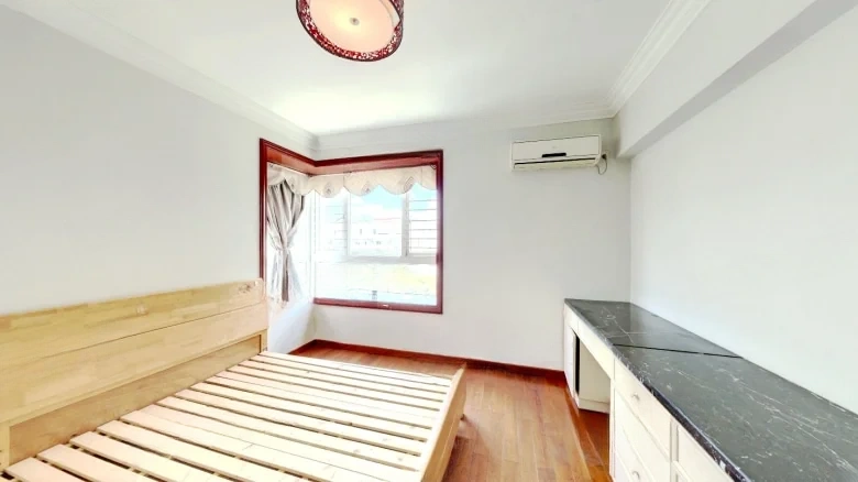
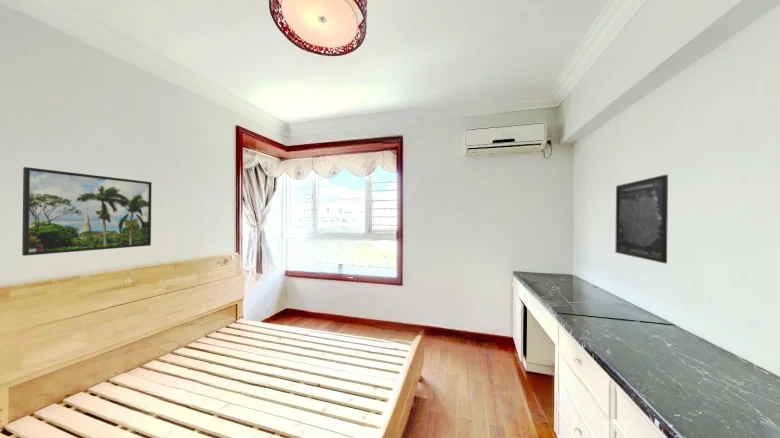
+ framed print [21,166,153,257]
+ wall art [614,174,669,264]
